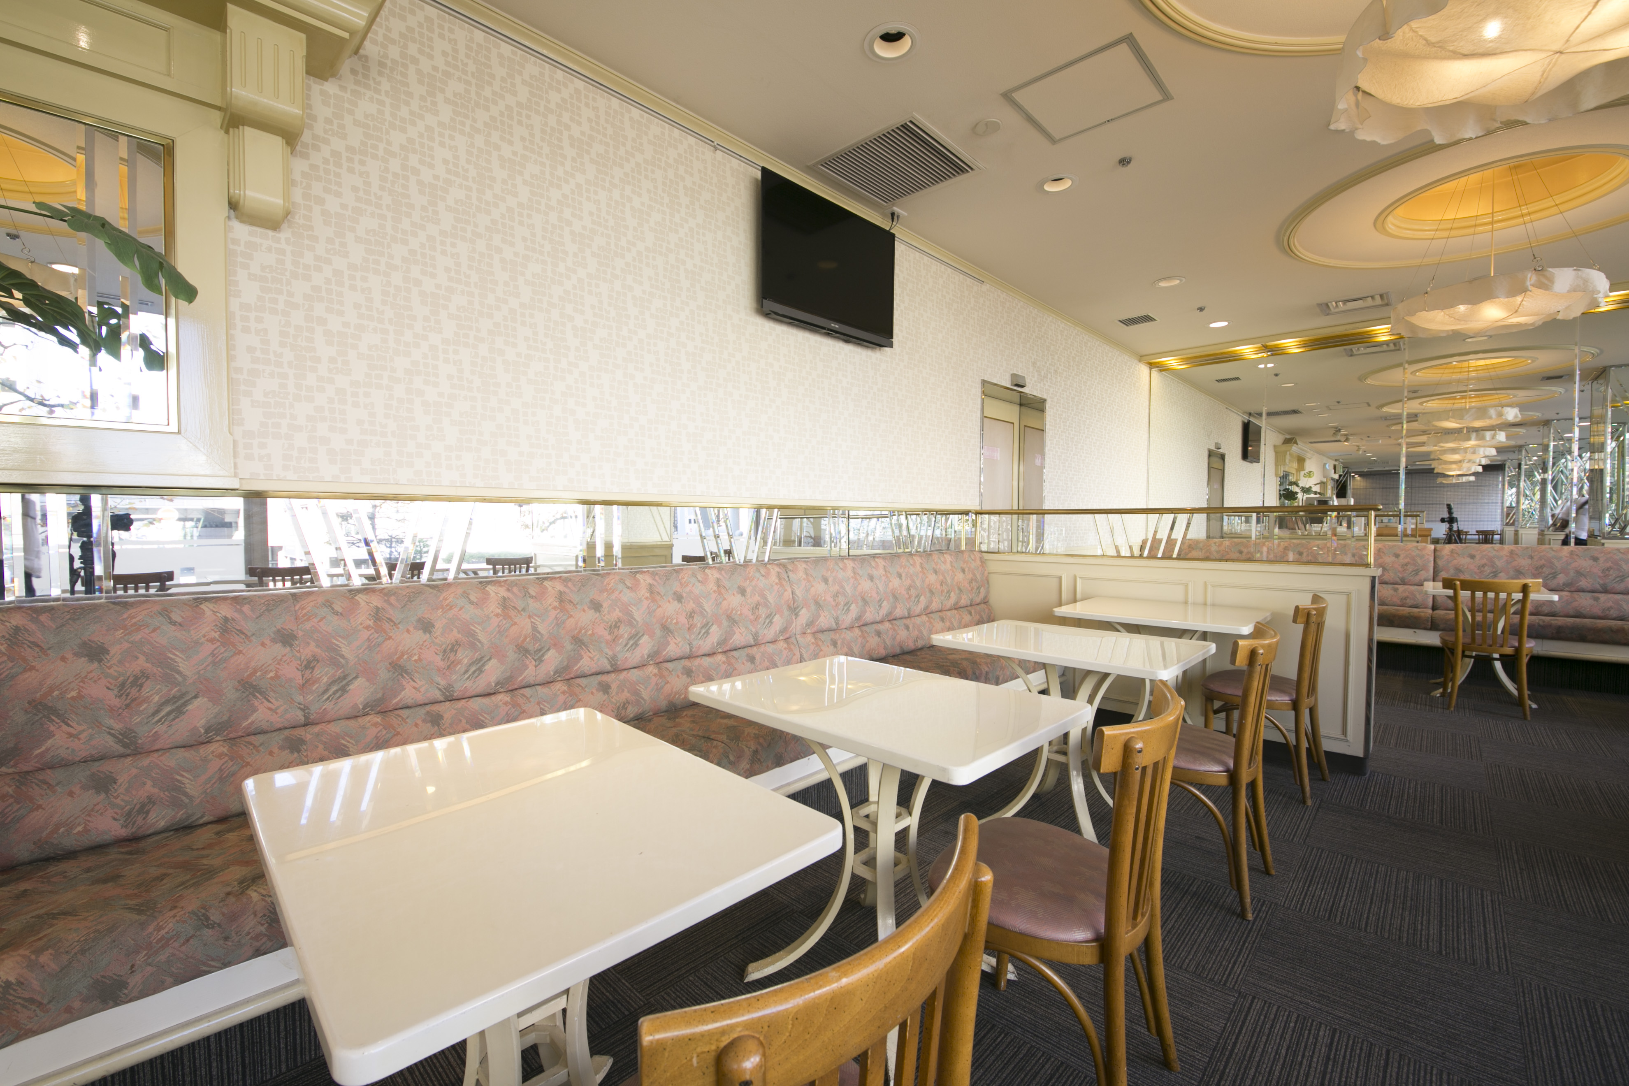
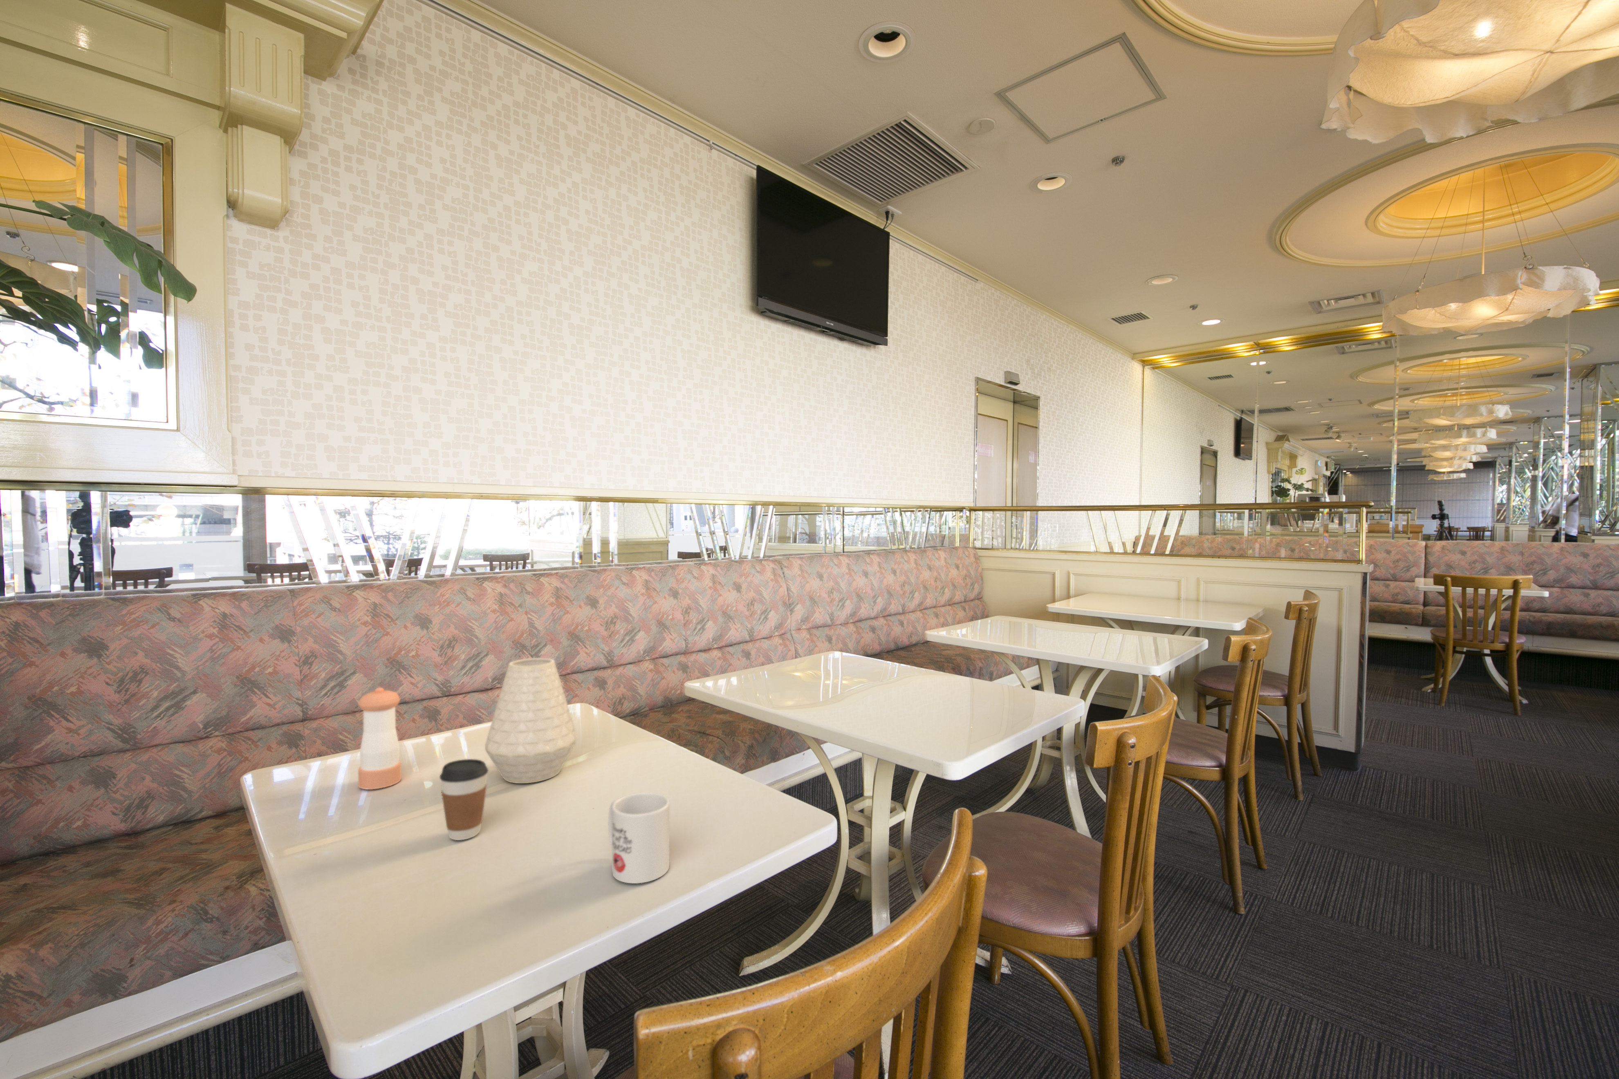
+ vase [484,658,577,784]
+ pepper shaker [358,688,401,790]
+ mug [608,792,670,884]
+ coffee cup [440,759,489,841]
